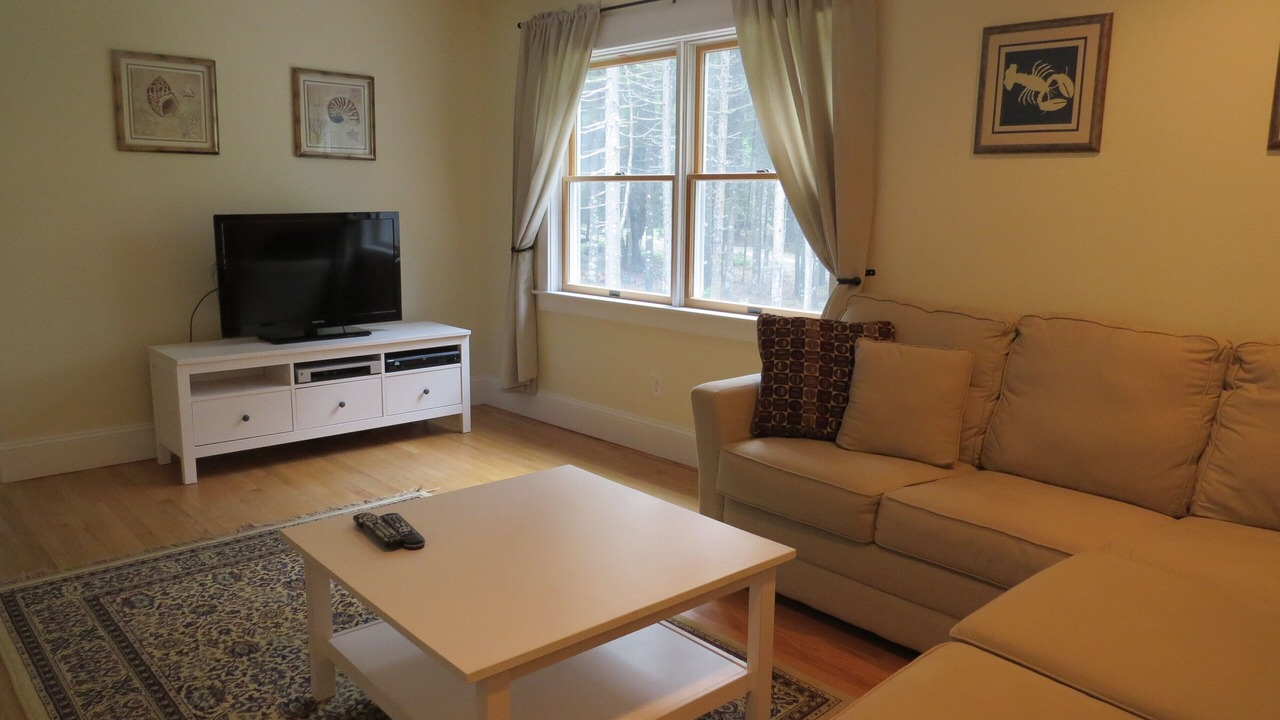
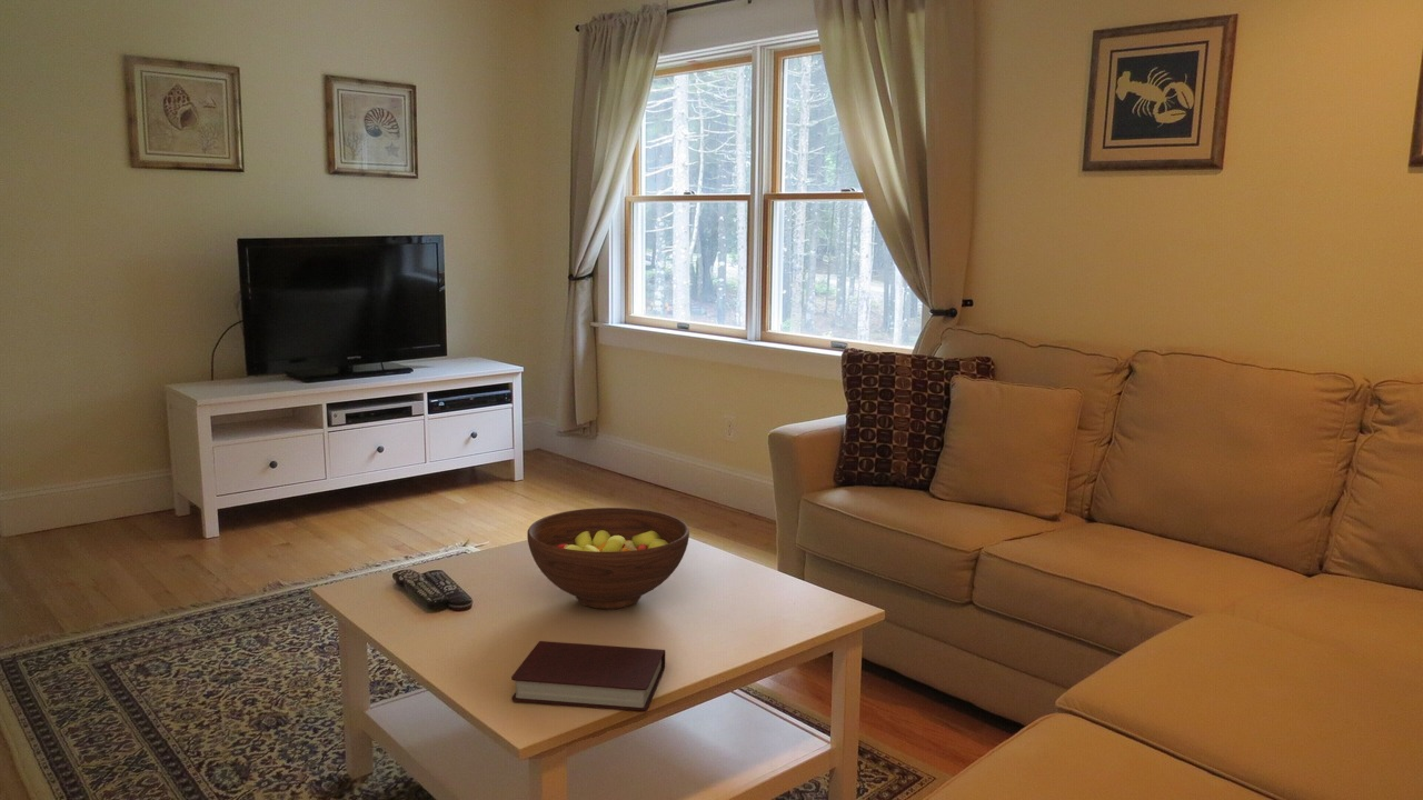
+ book [510,640,667,712]
+ fruit bowl [526,507,690,610]
